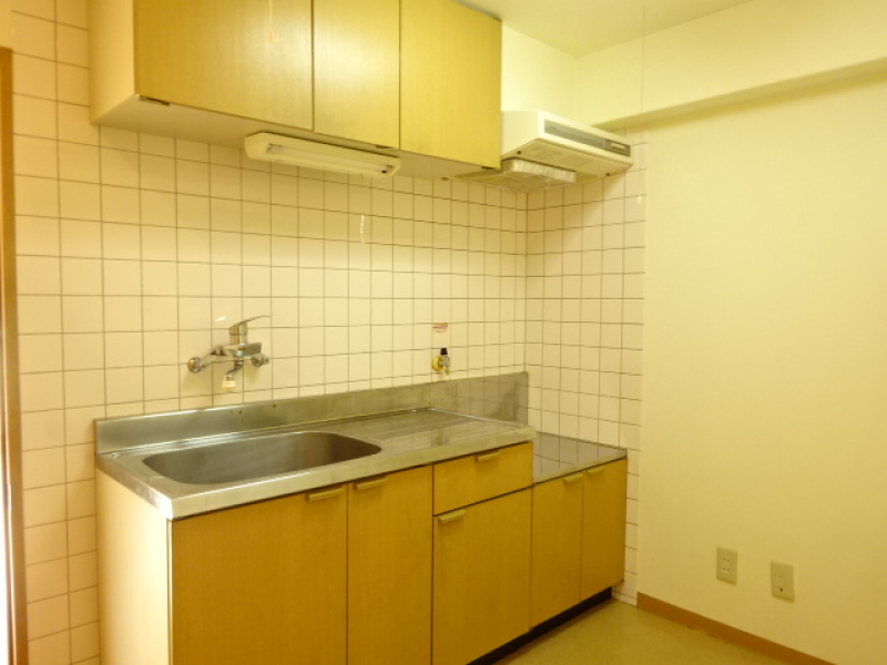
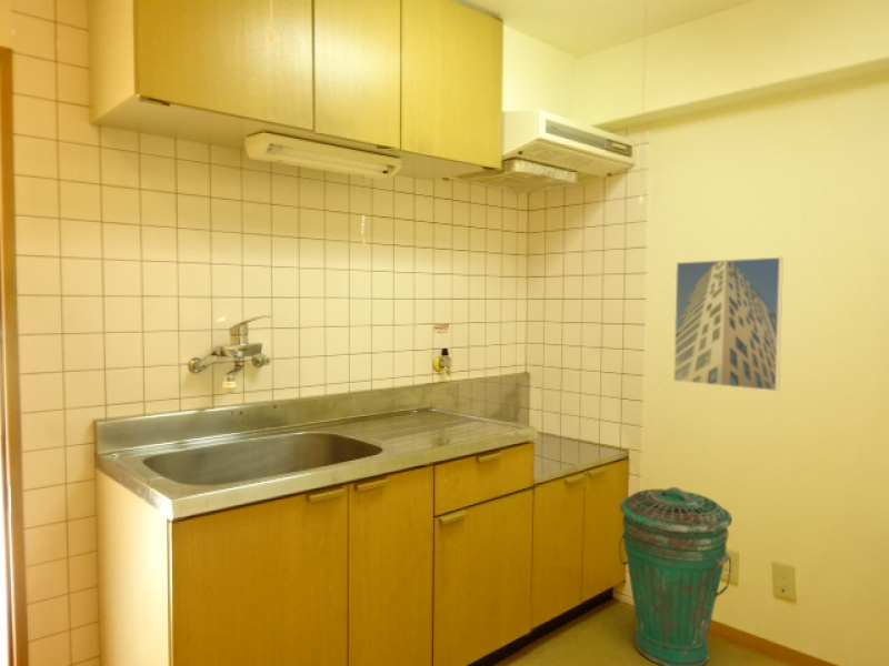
+ trash can [618,486,733,666]
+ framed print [672,255,785,392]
